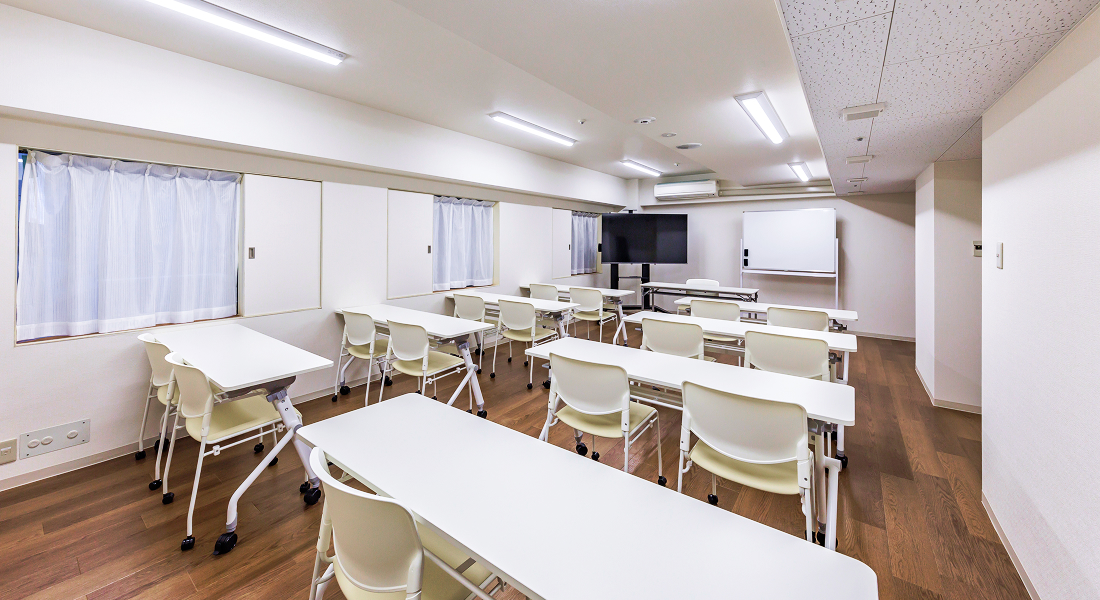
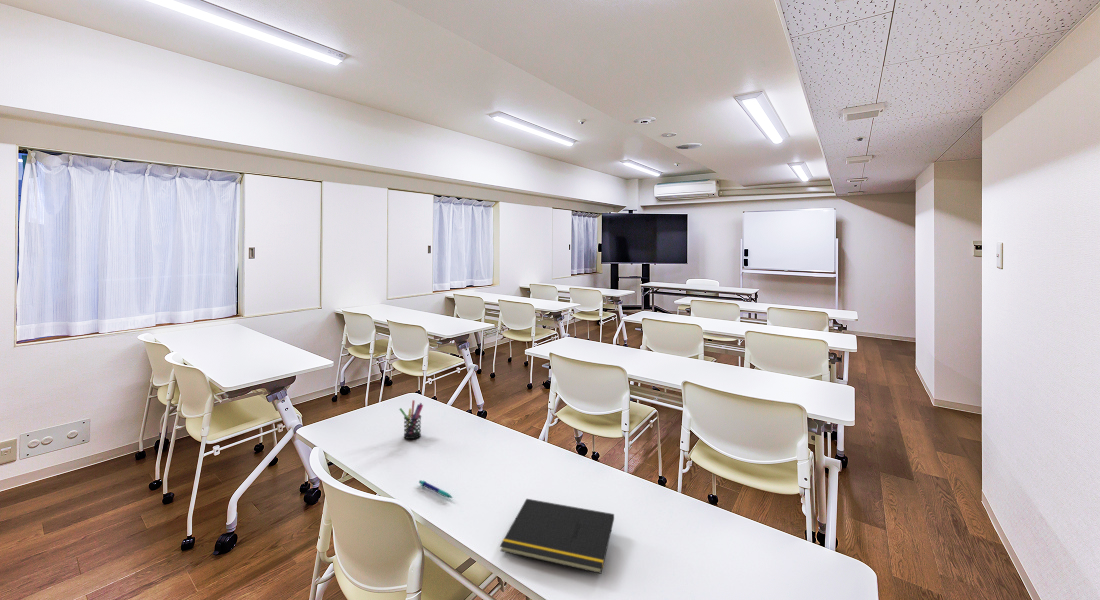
+ pen [418,479,453,499]
+ notepad [499,498,615,575]
+ pen holder [398,399,424,440]
